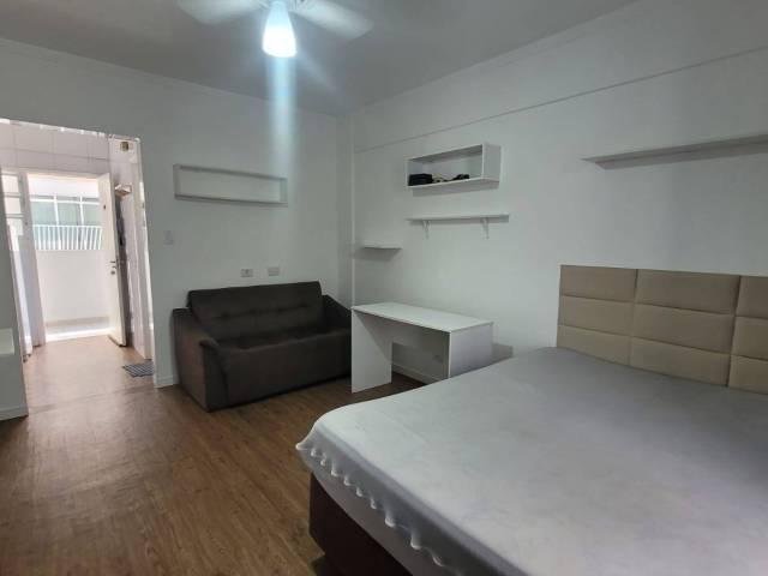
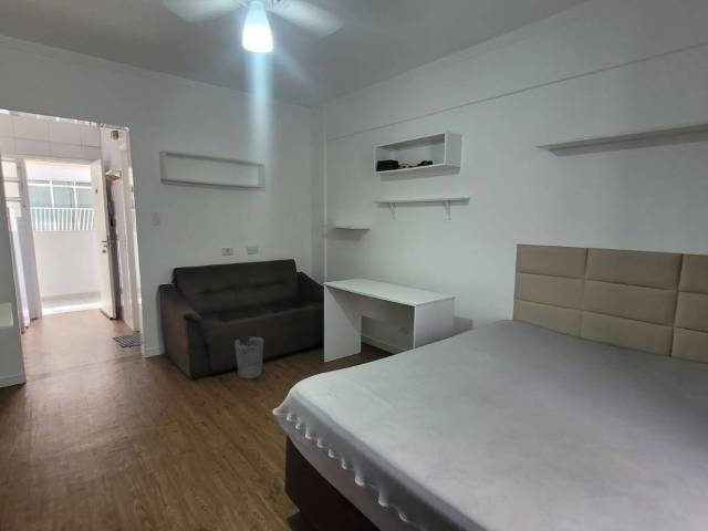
+ wastebasket [233,336,264,379]
